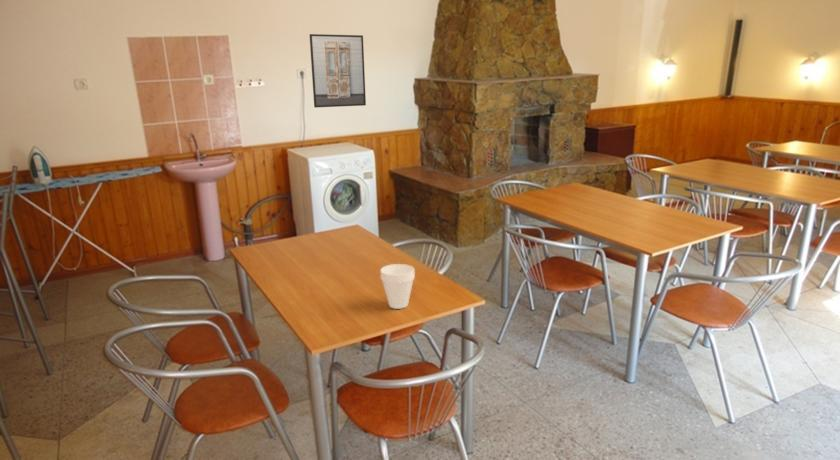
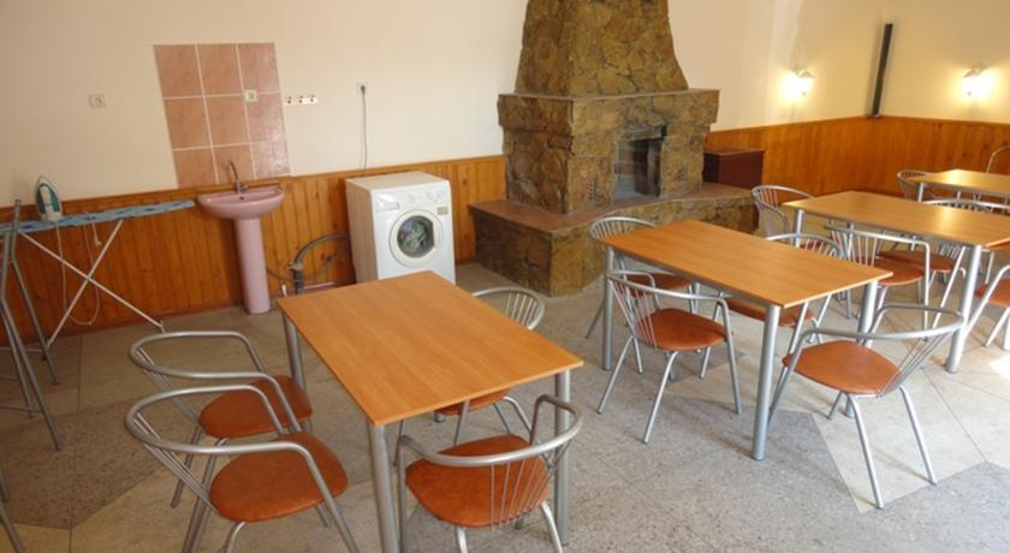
- cup [379,263,416,310]
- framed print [309,33,367,109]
